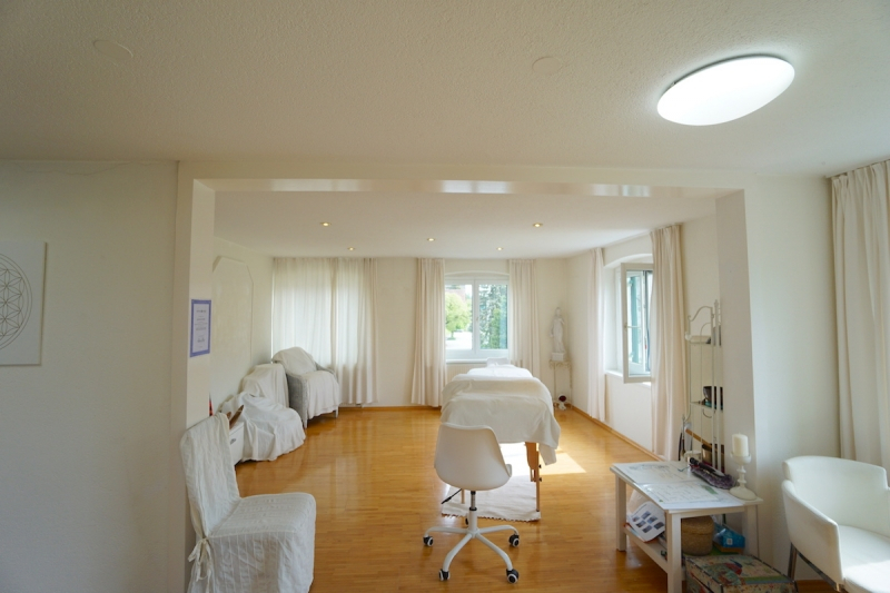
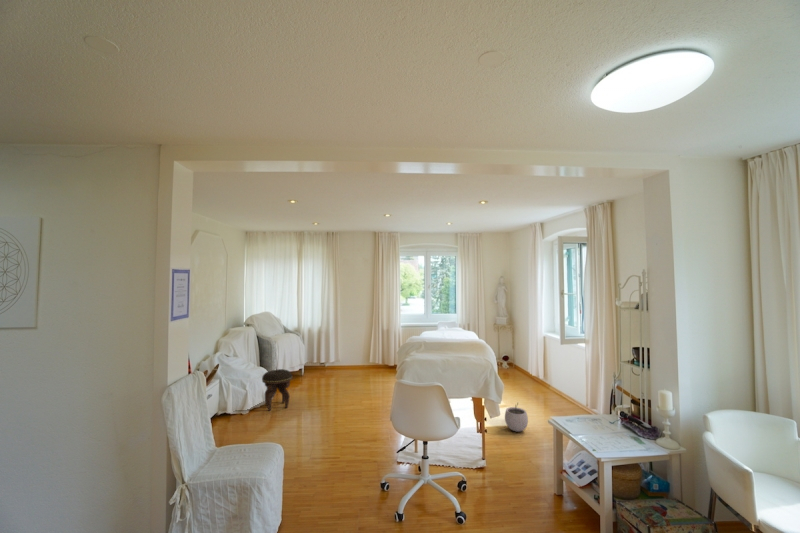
+ plant pot [504,402,529,433]
+ footstool [261,368,293,412]
